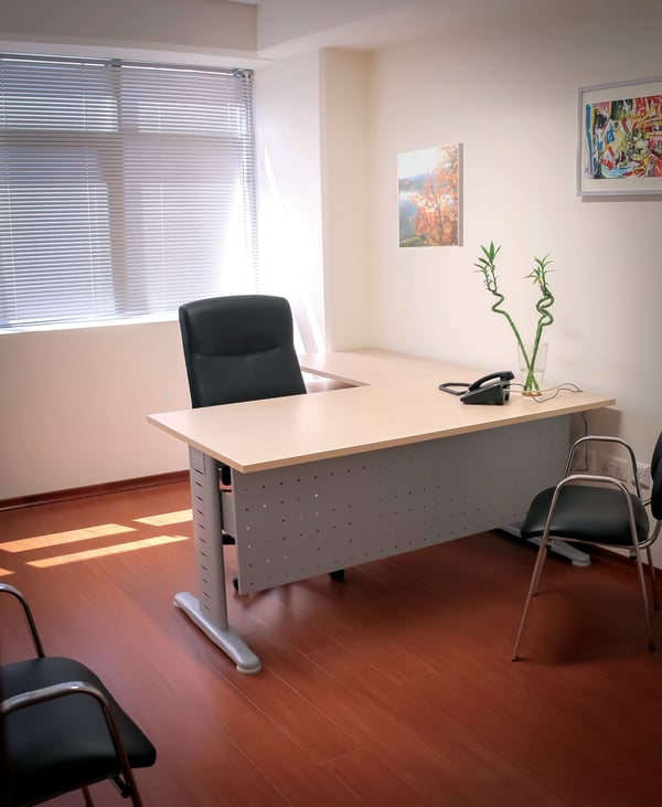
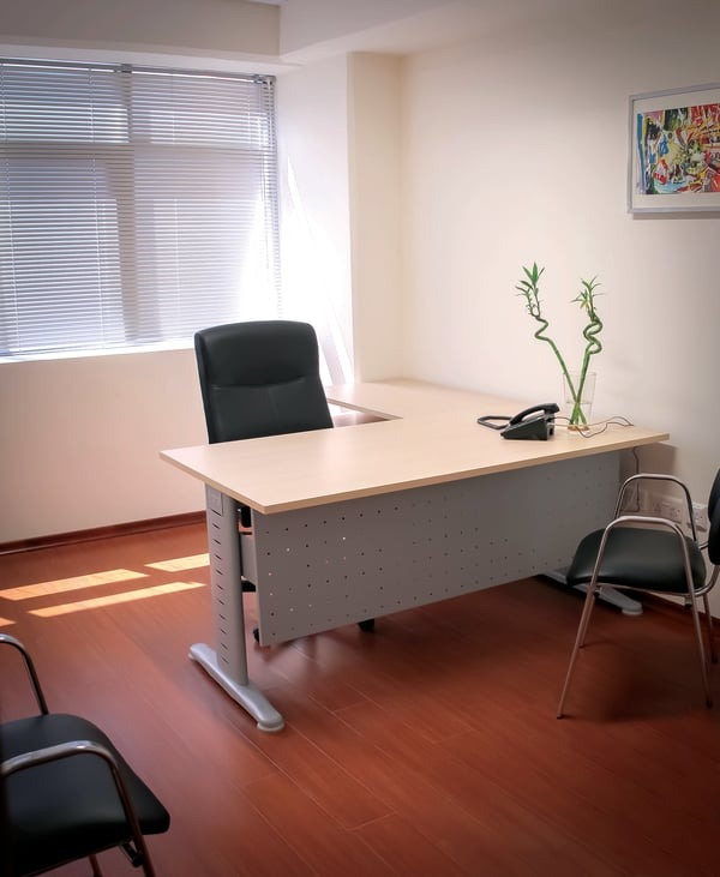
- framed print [396,142,465,249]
